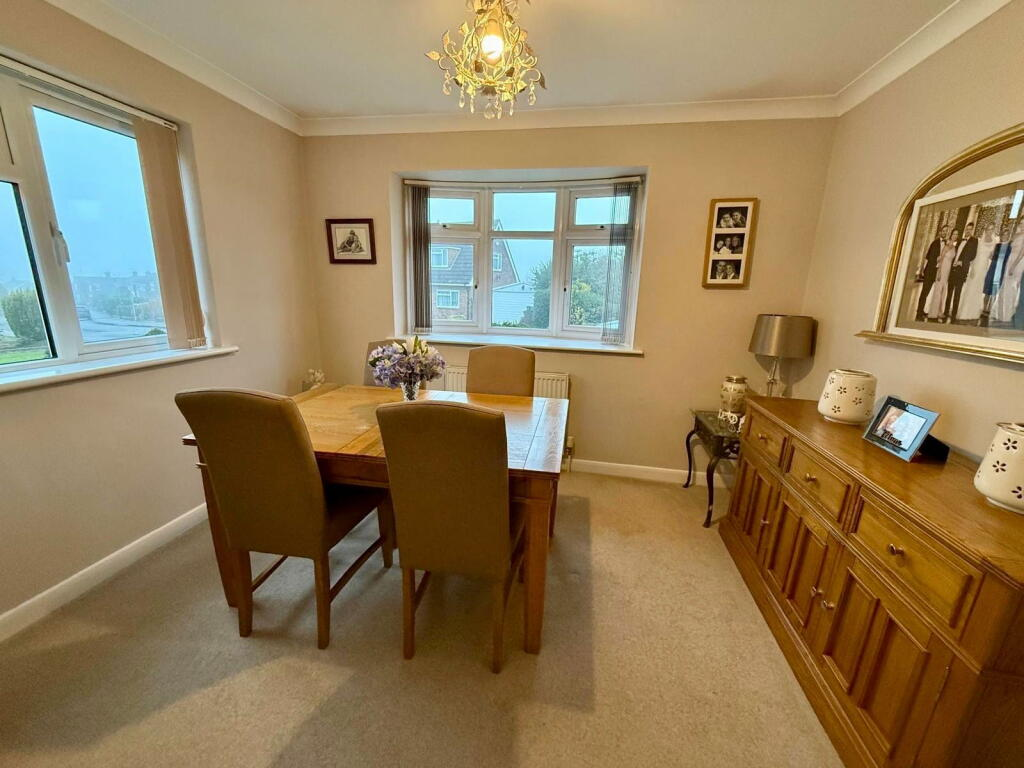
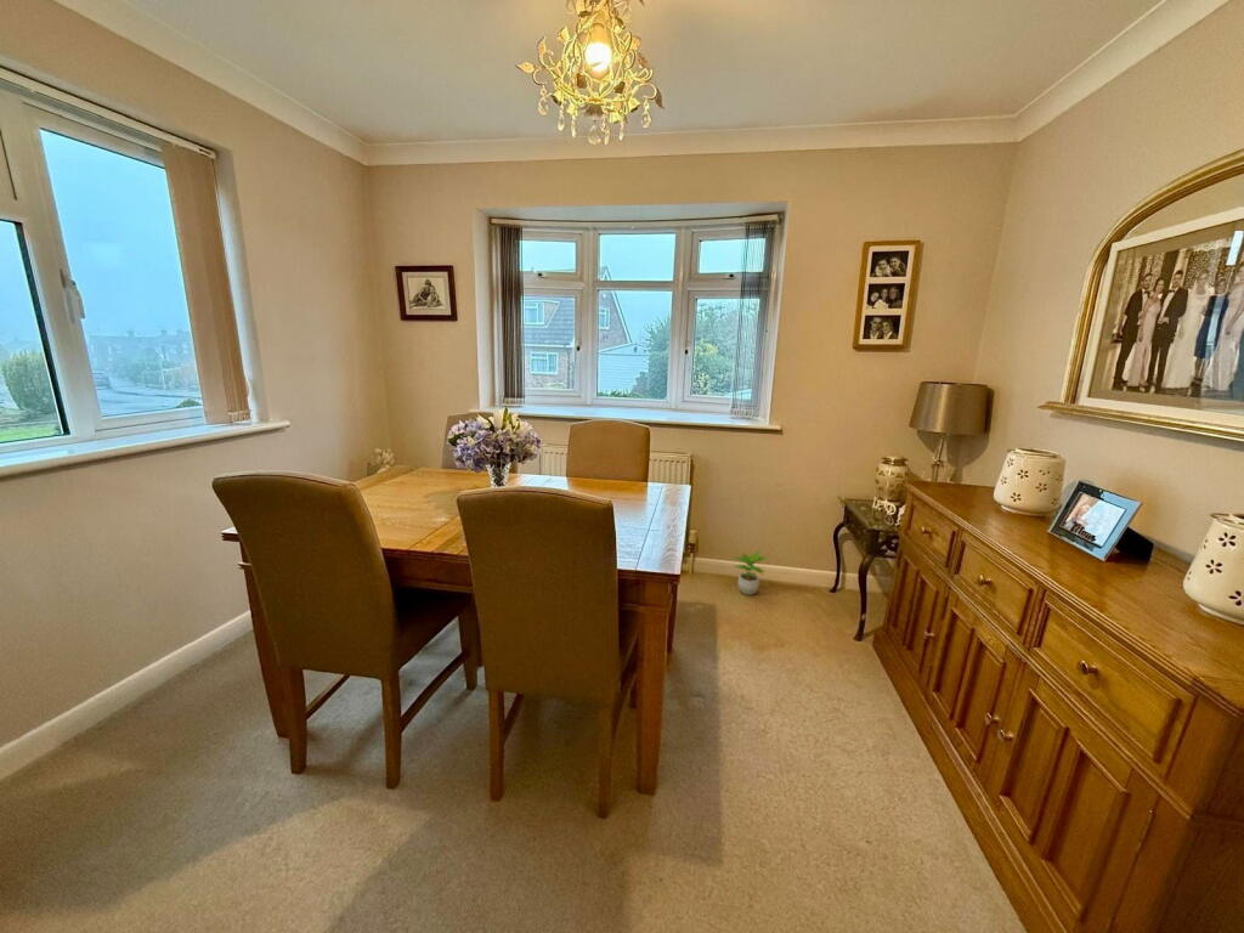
+ potted plant [731,549,770,596]
